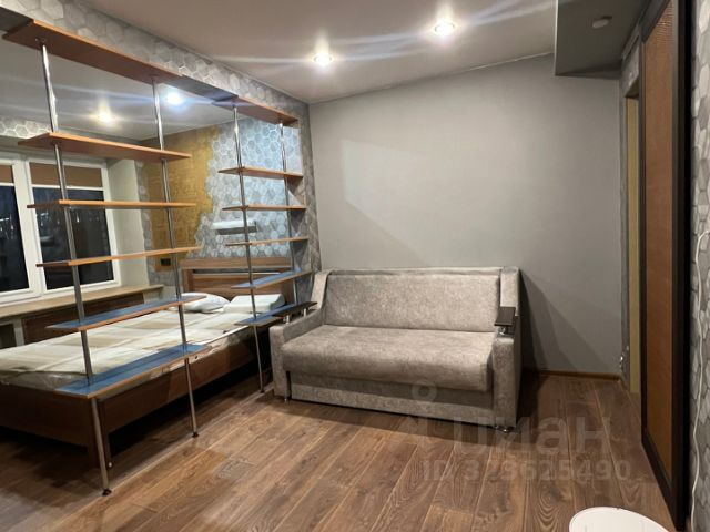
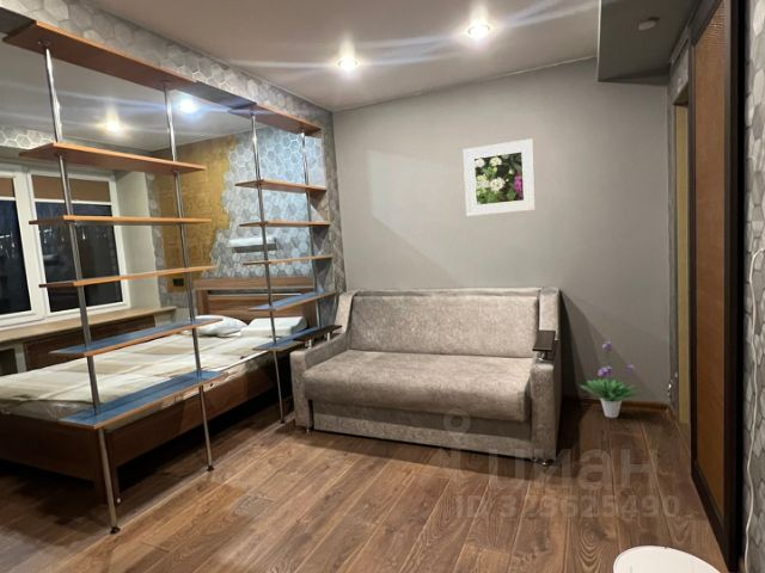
+ potted plant [579,340,642,419]
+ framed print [463,137,537,217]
